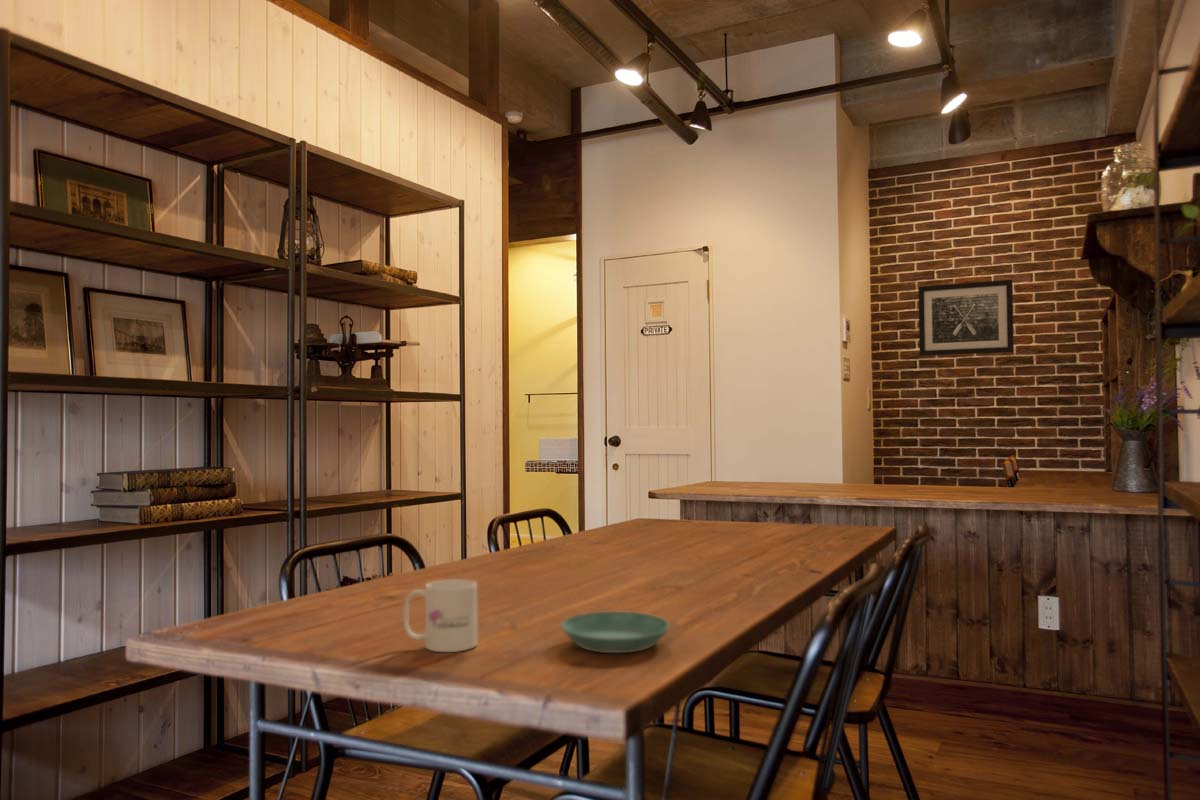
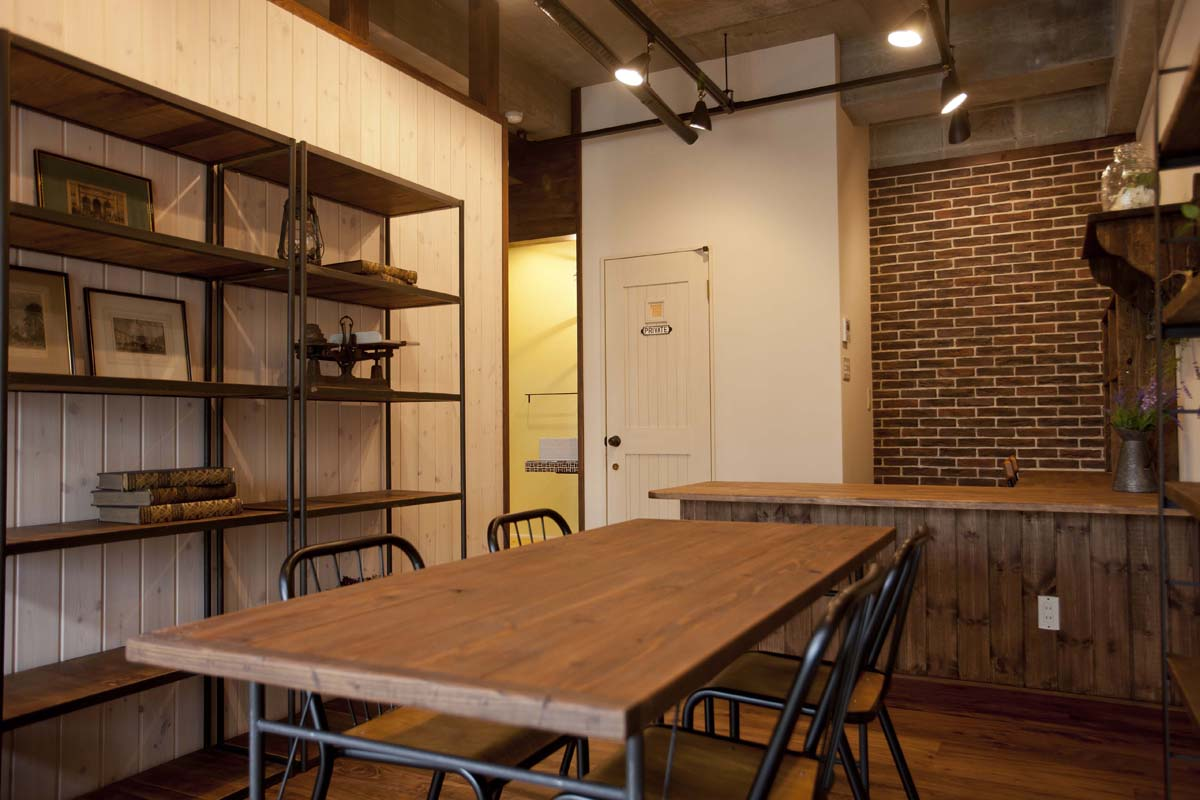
- wall art [918,279,1015,357]
- saucer [560,610,671,654]
- mug [403,578,478,653]
